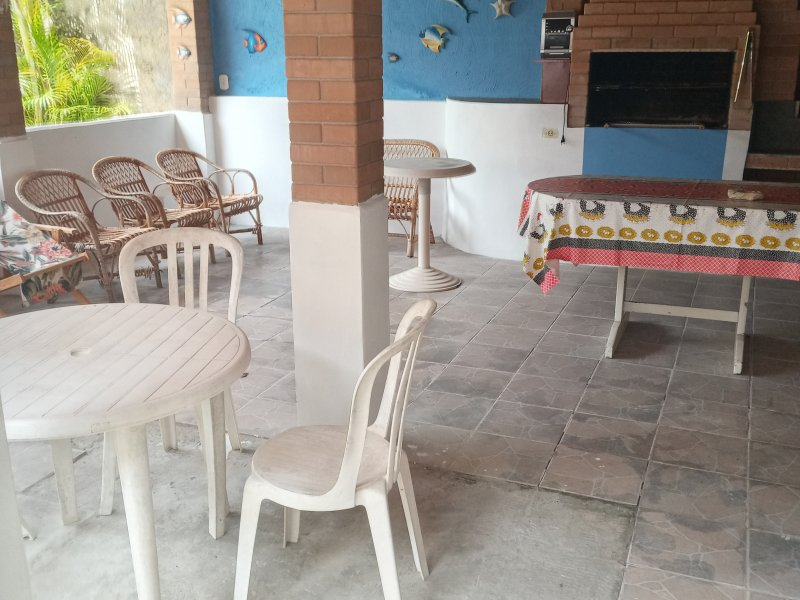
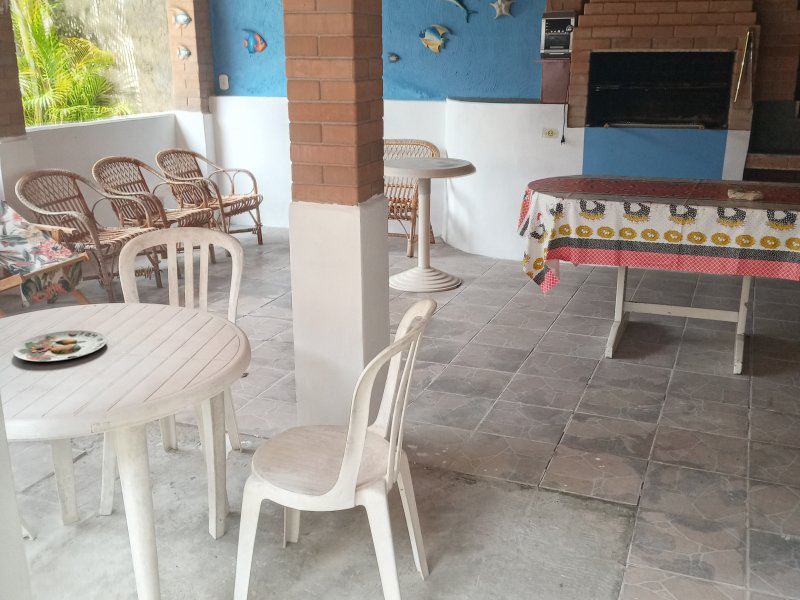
+ plate [12,329,108,362]
